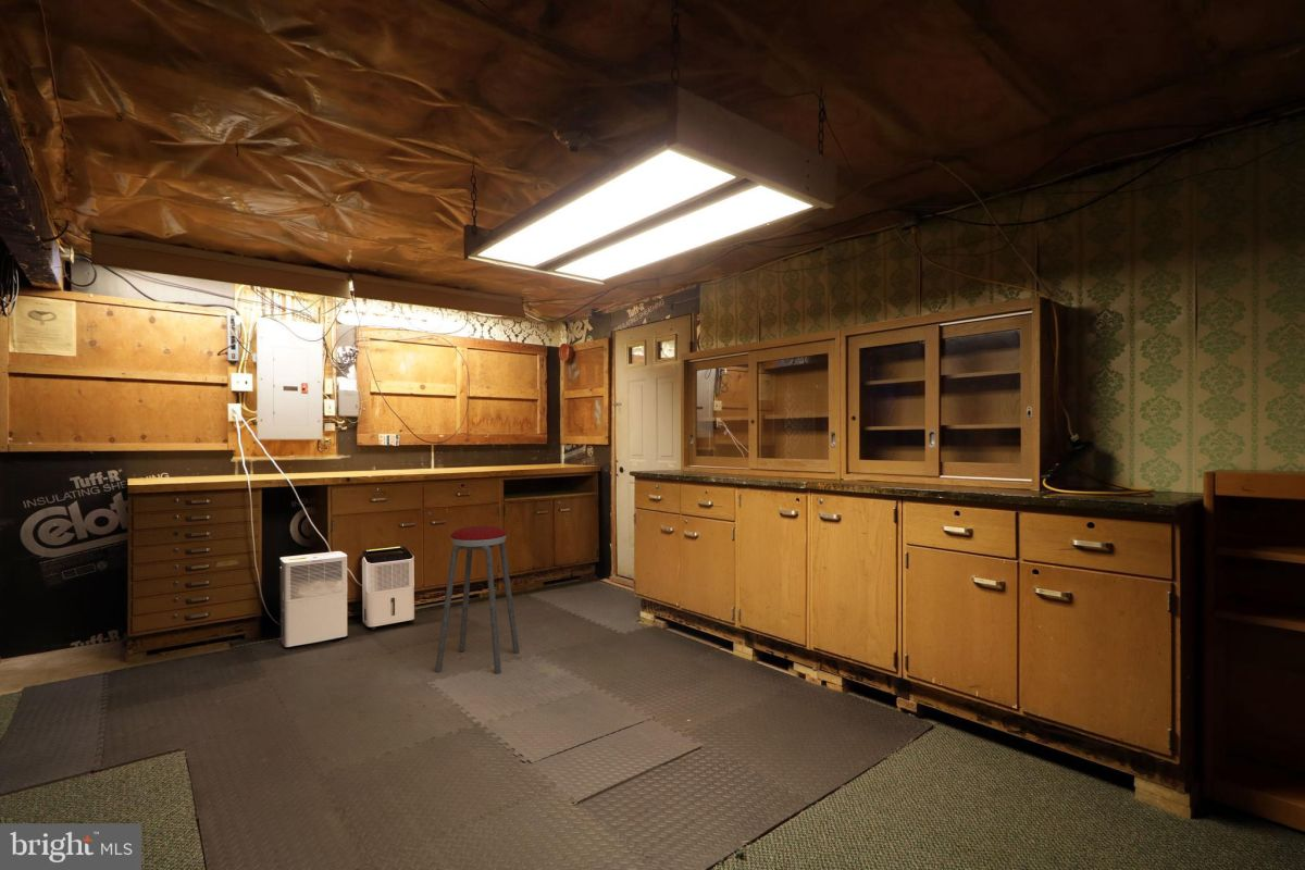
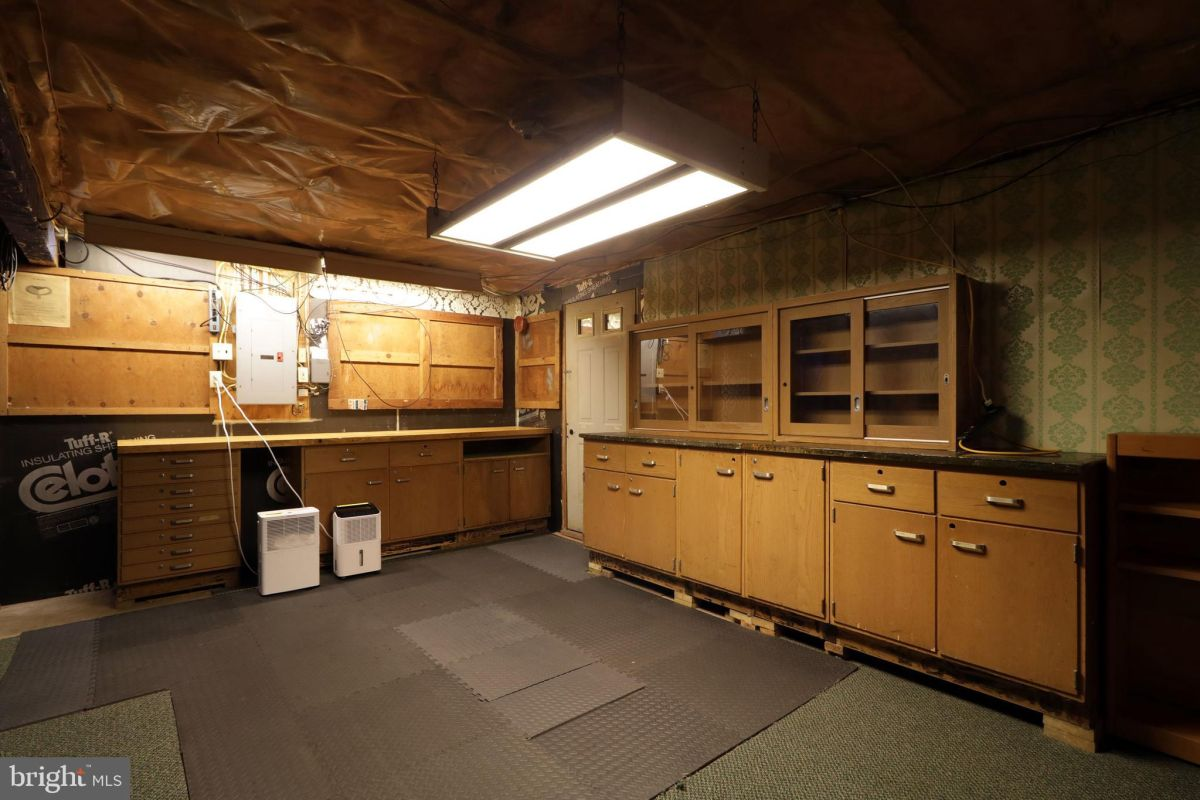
- music stool [434,525,521,675]
